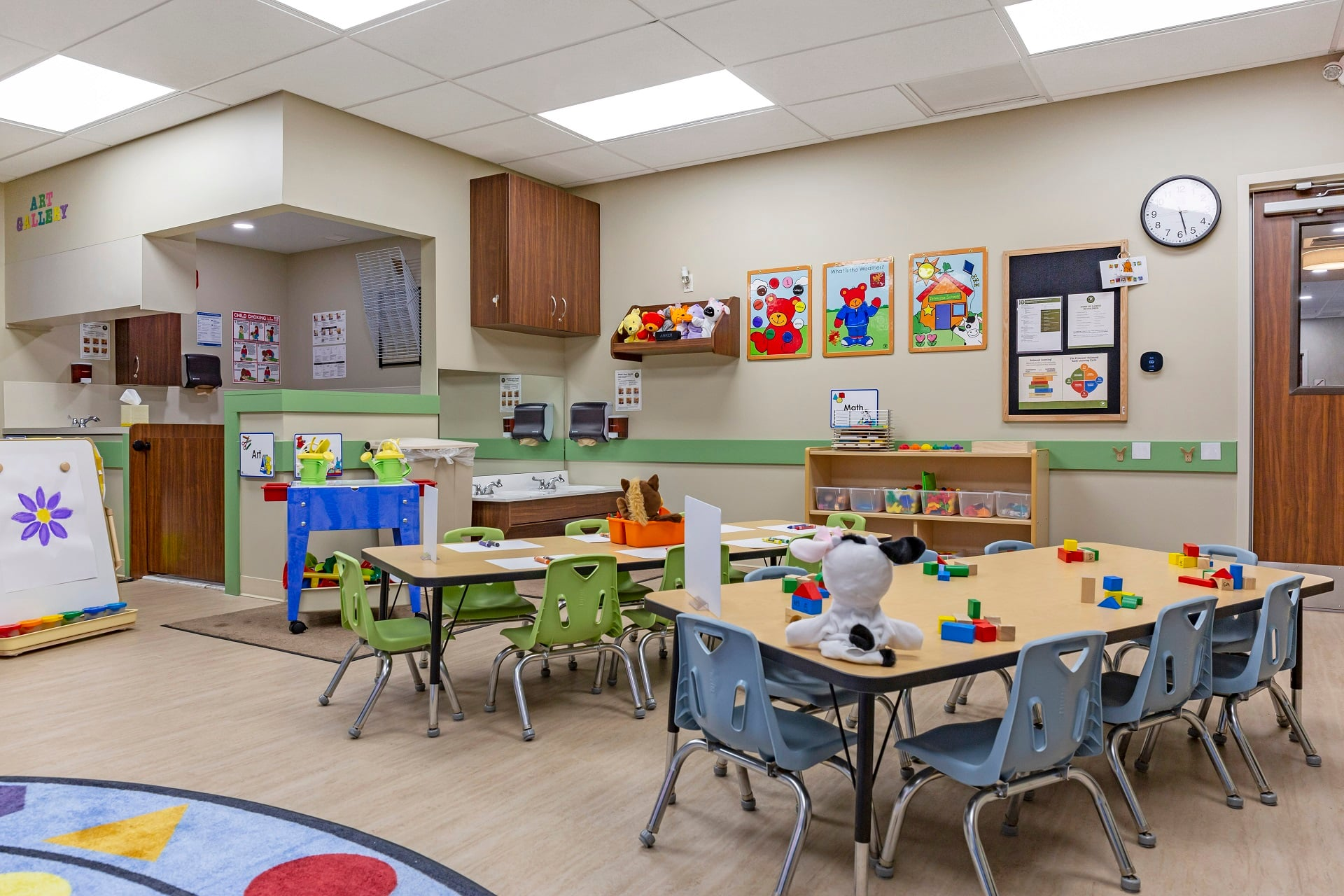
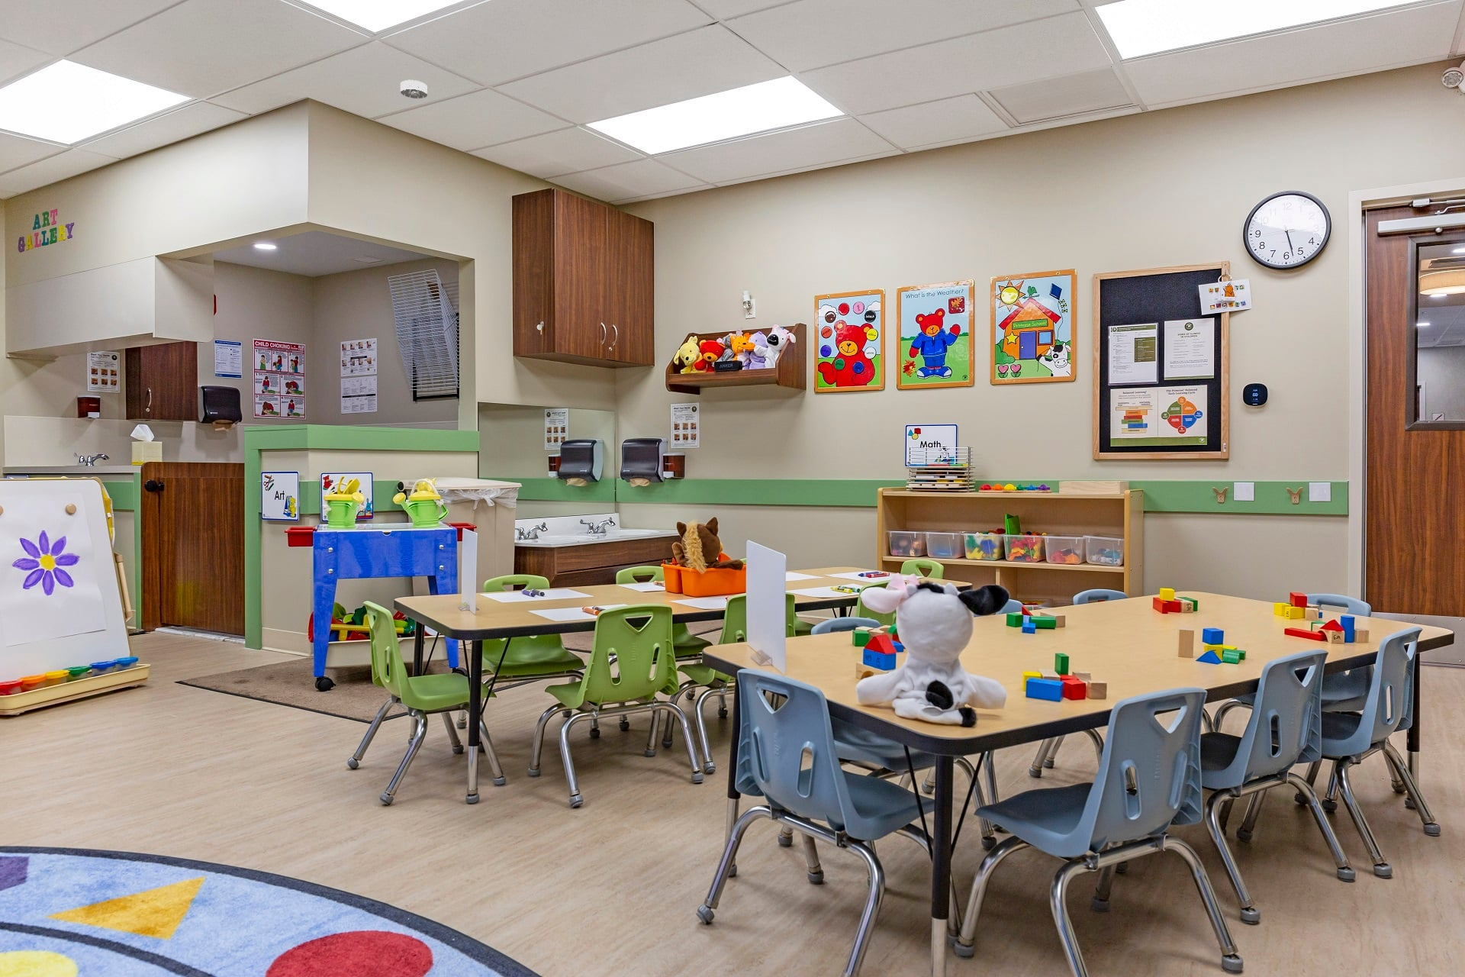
+ smoke detector [400,80,428,99]
